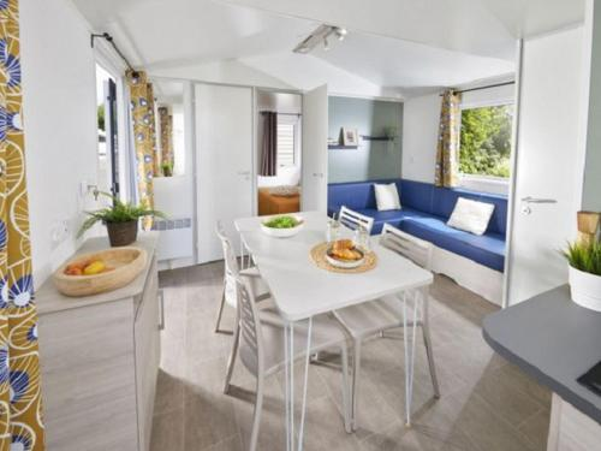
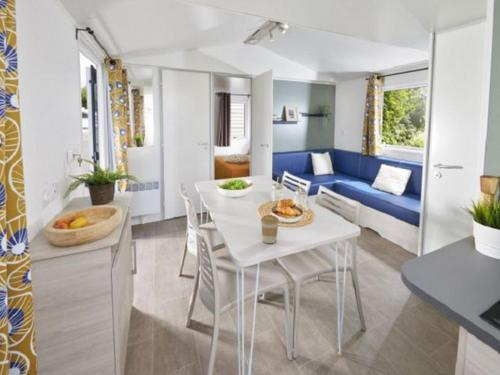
+ coffee cup [260,214,280,244]
